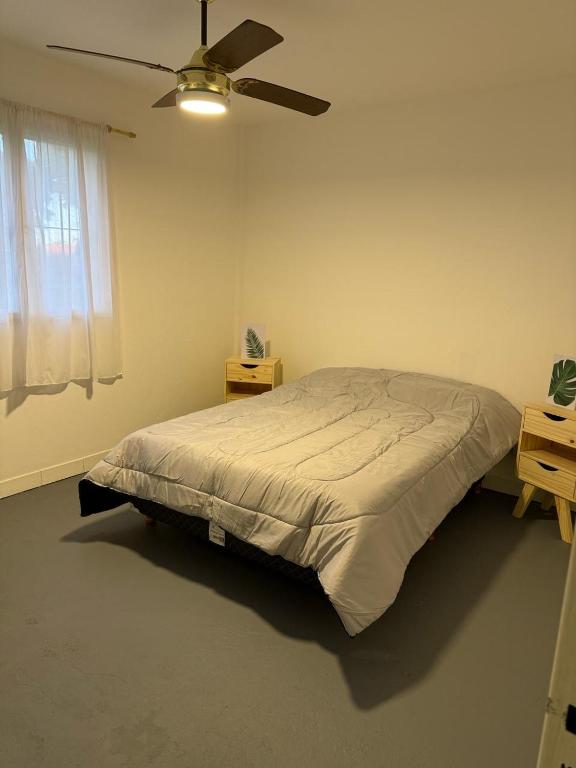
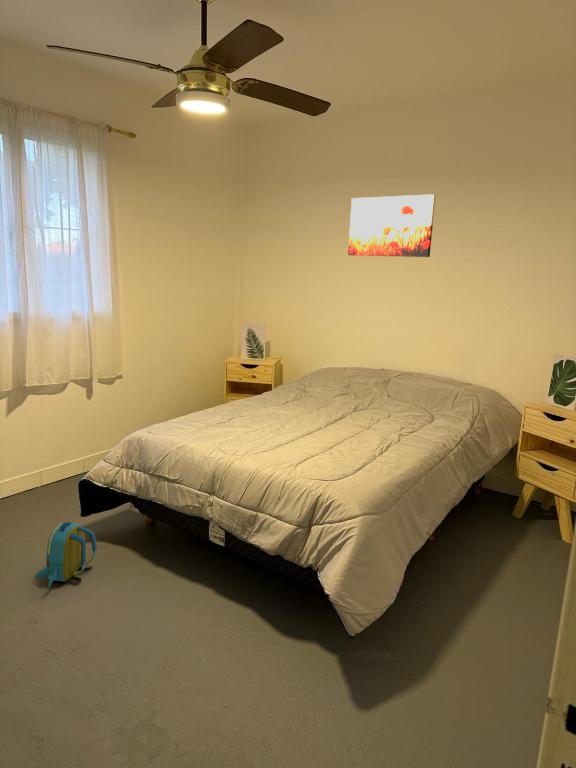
+ backpack [34,521,98,589]
+ wall art [347,193,437,258]
